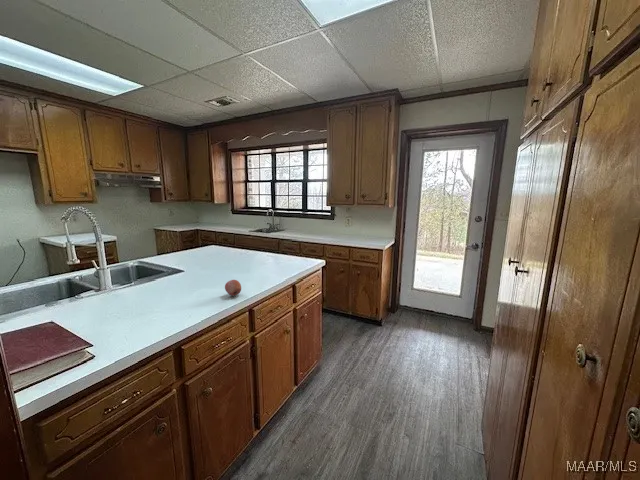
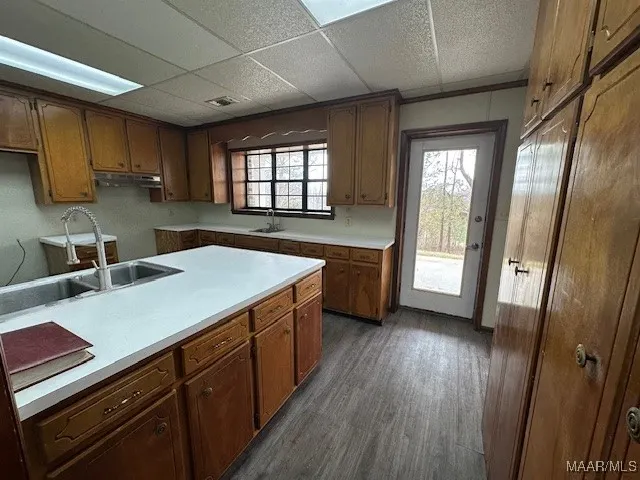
- fruit [224,279,242,297]
